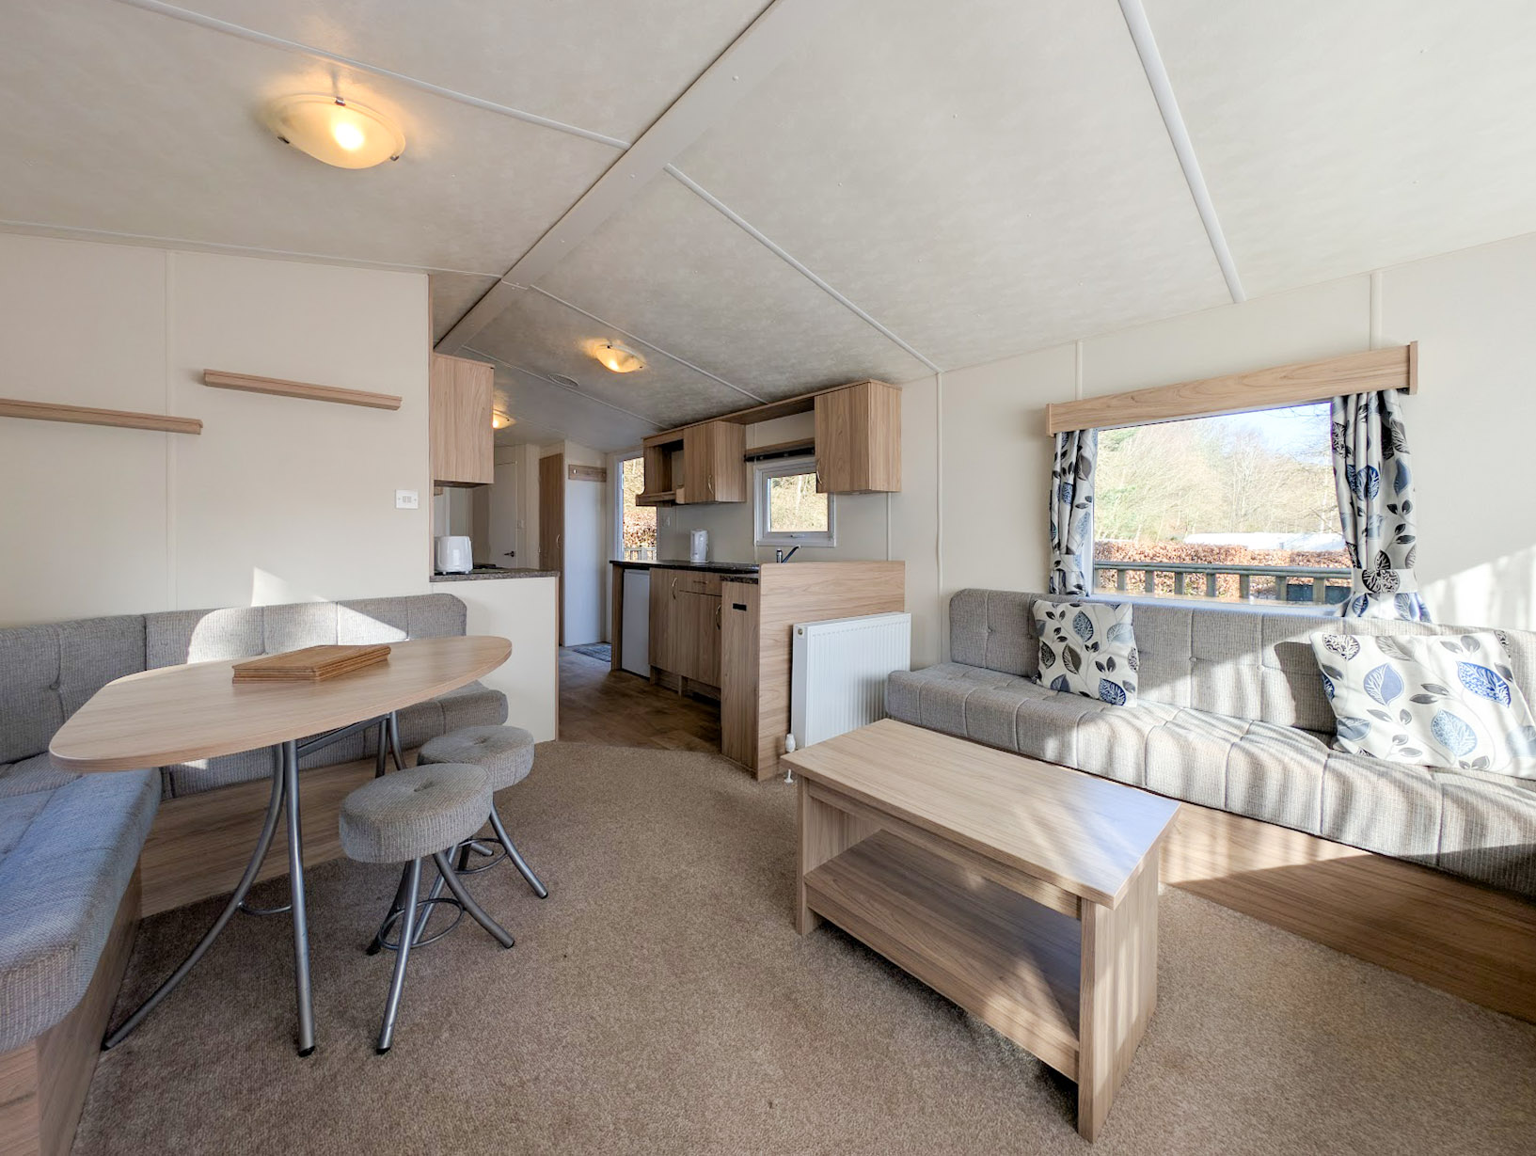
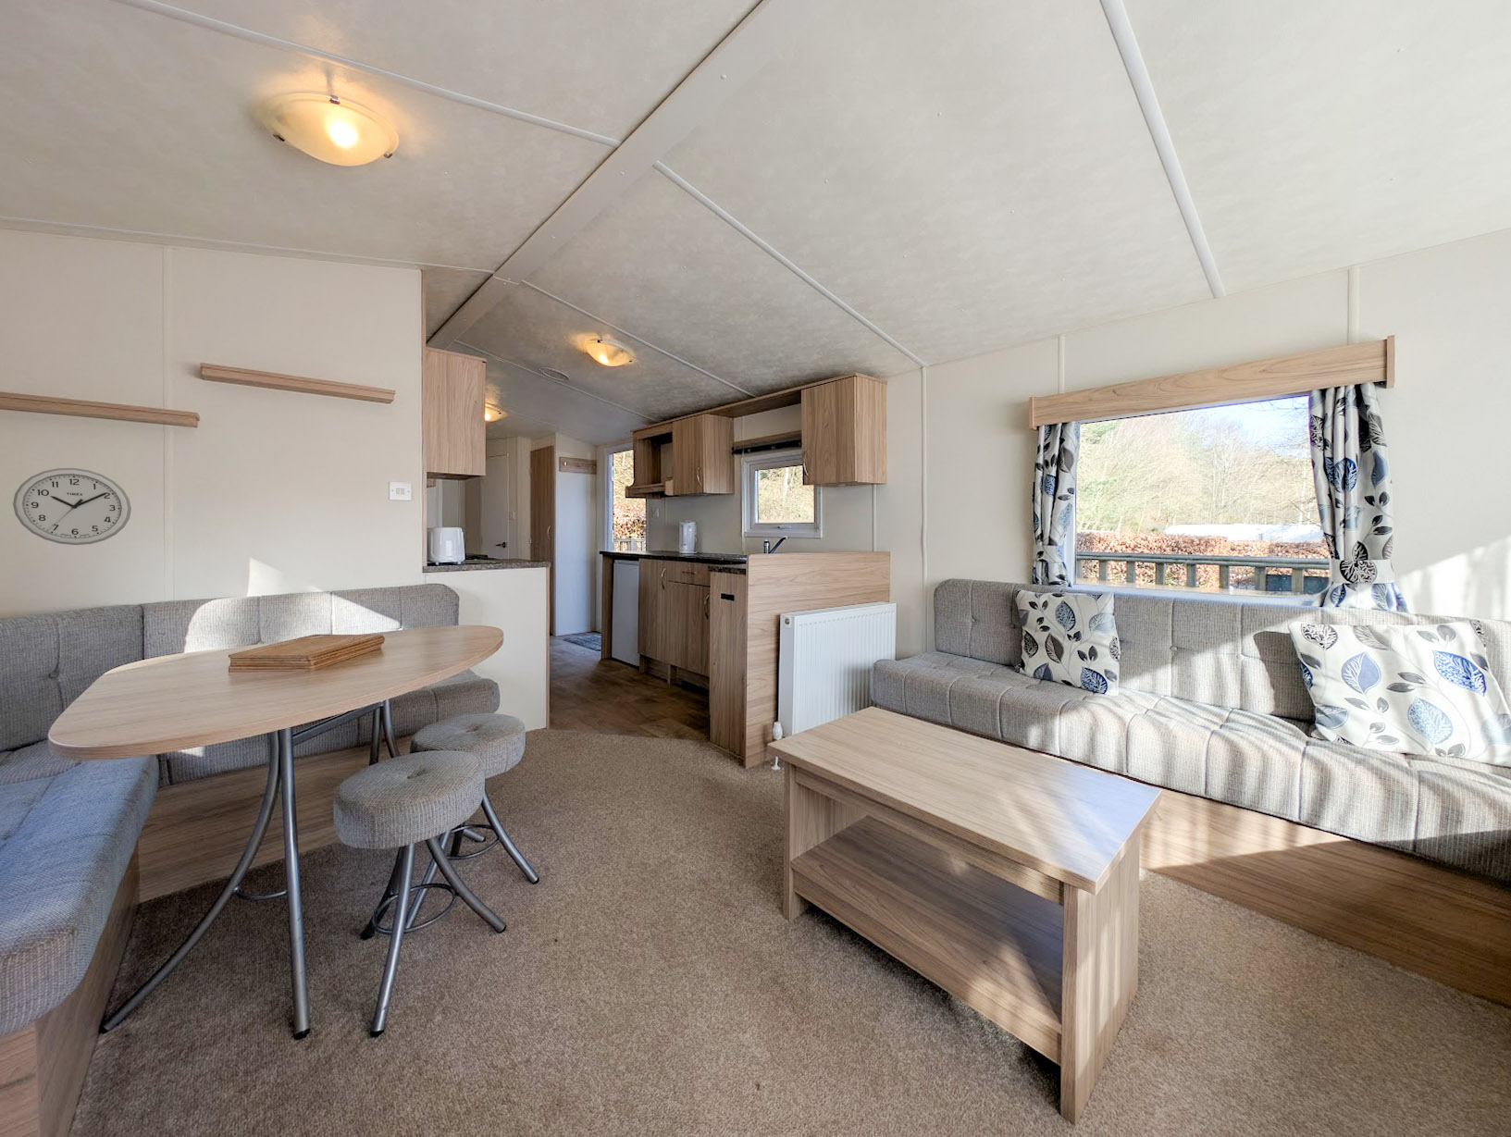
+ wall clock [12,467,133,546]
